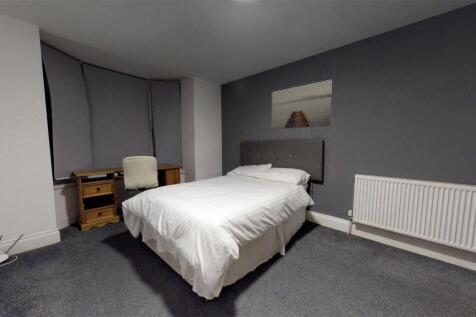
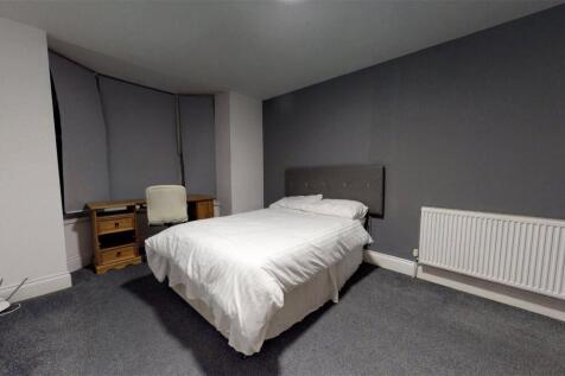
- wall art [270,79,333,130]
